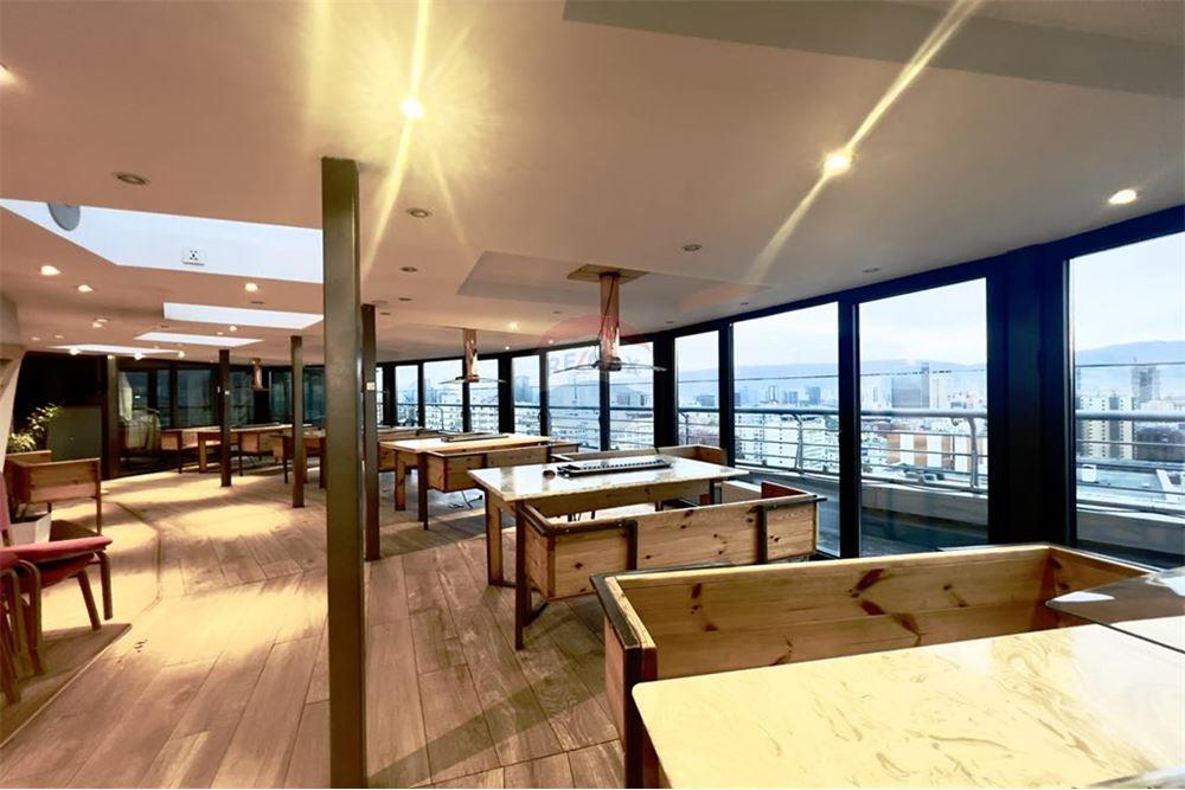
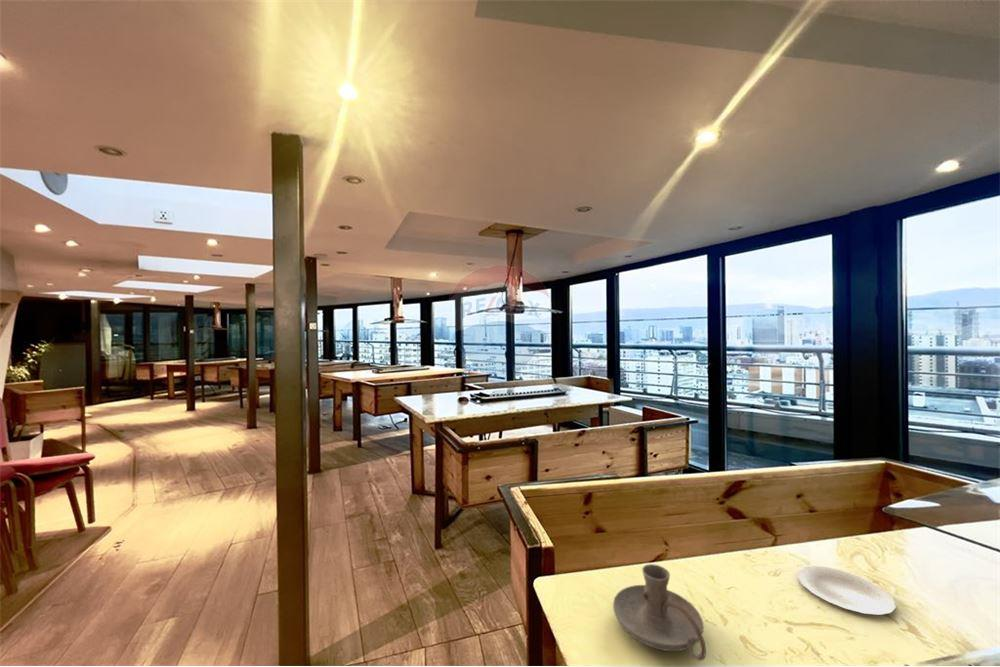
+ plate [797,565,897,616]
+ candle holder [612,563,707,662]
